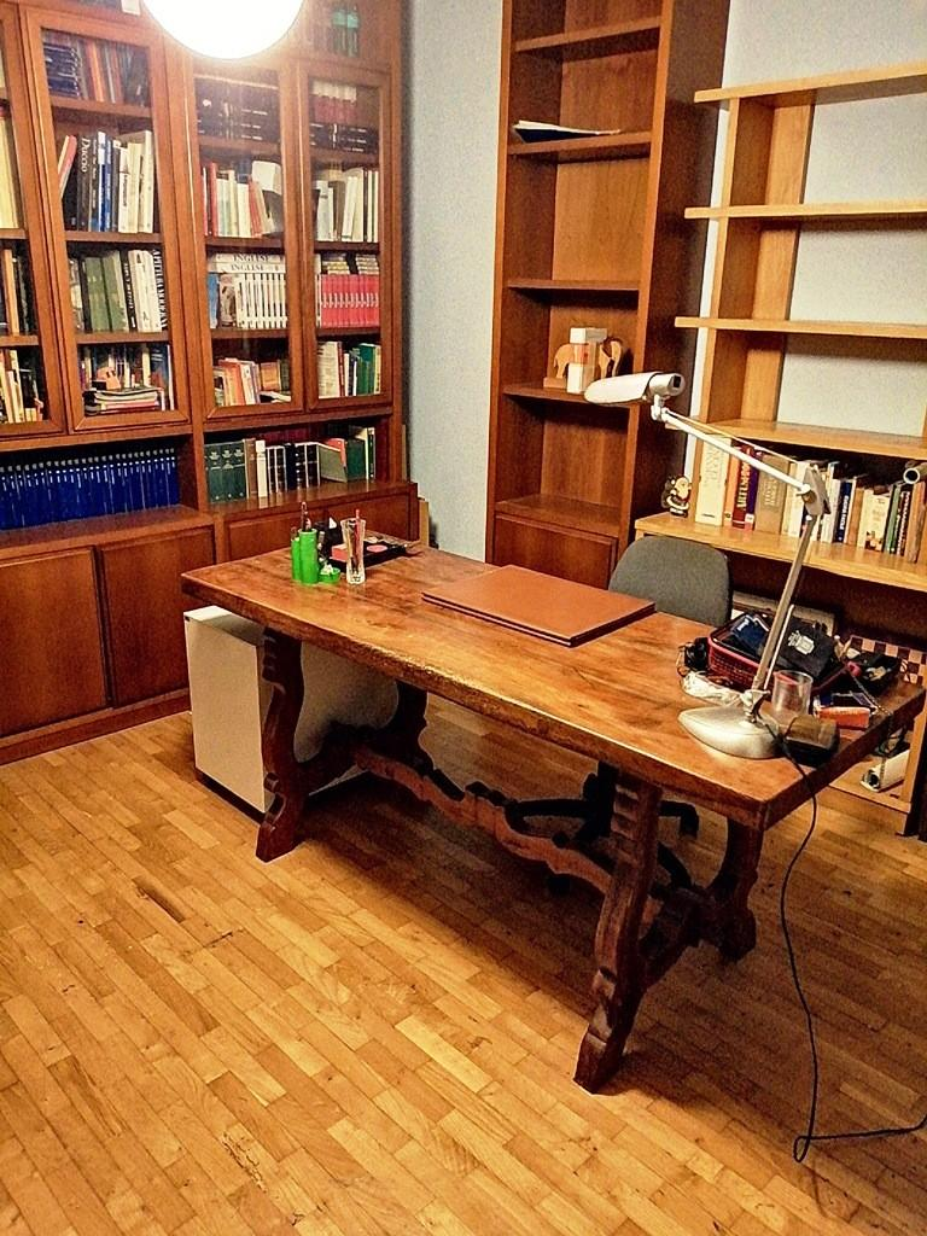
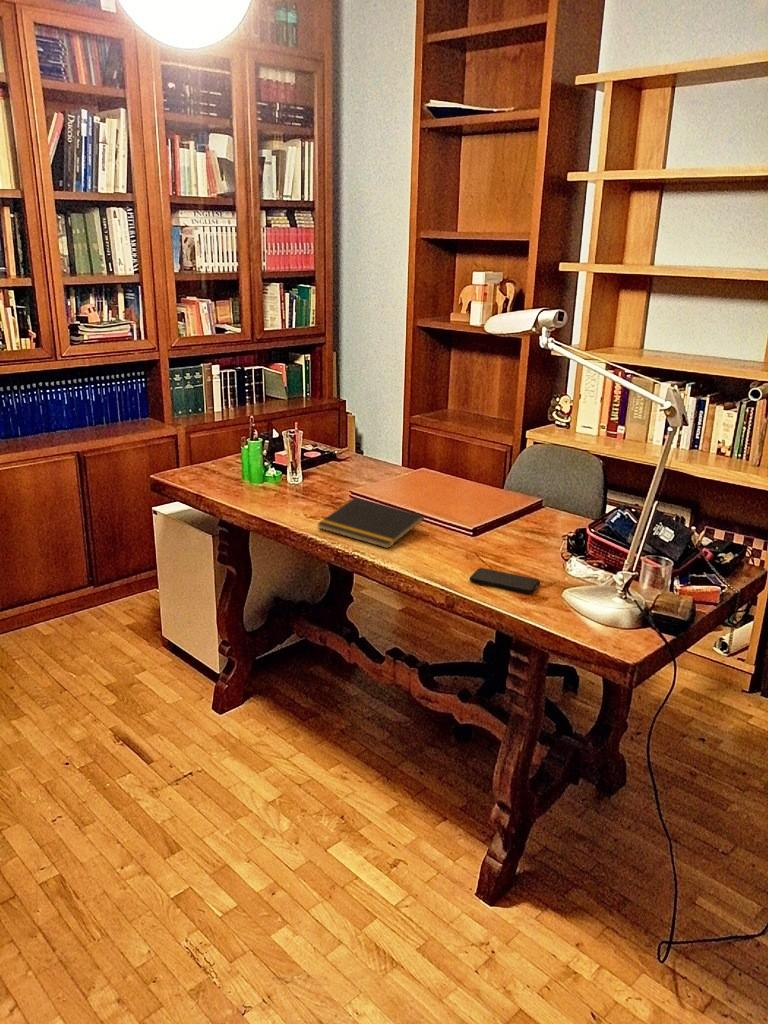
+ notepad [316,496,425,549]
+ smartphone [469,567,541,595]
